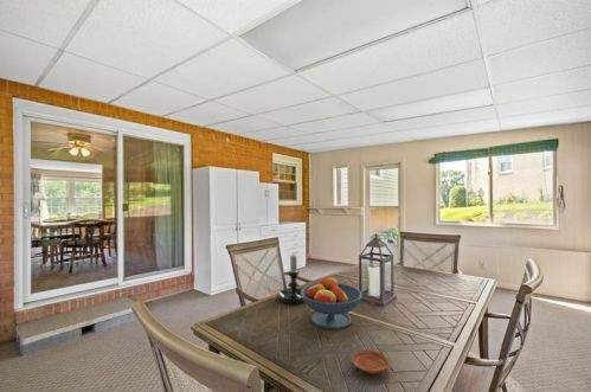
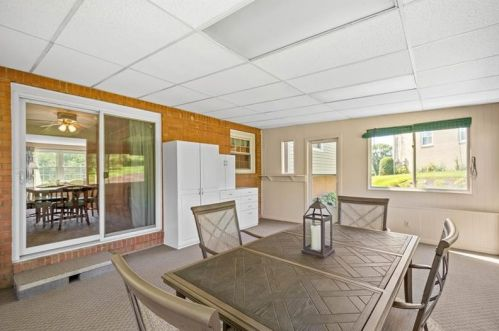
- plate [351,349,391,374]
- candle holder [277,253,304,304]
- fruit bowl [301,276,364,330]
